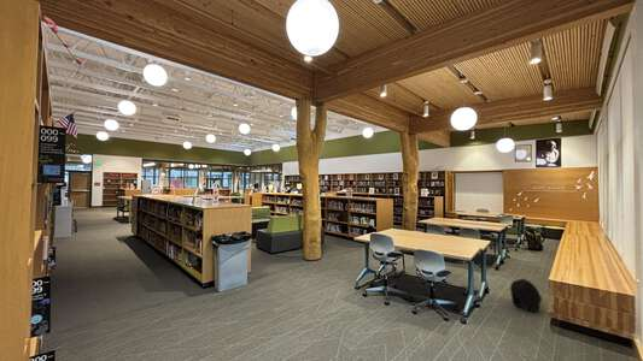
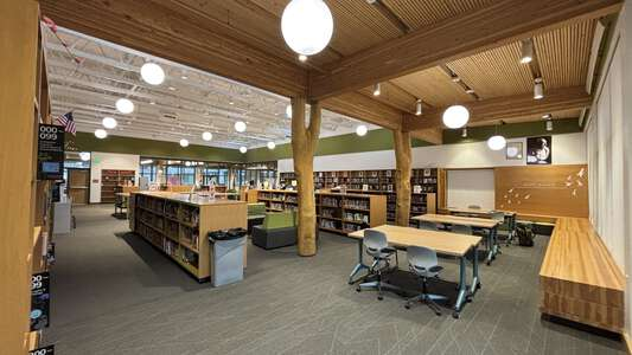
- backpack [509,277,543,313]
